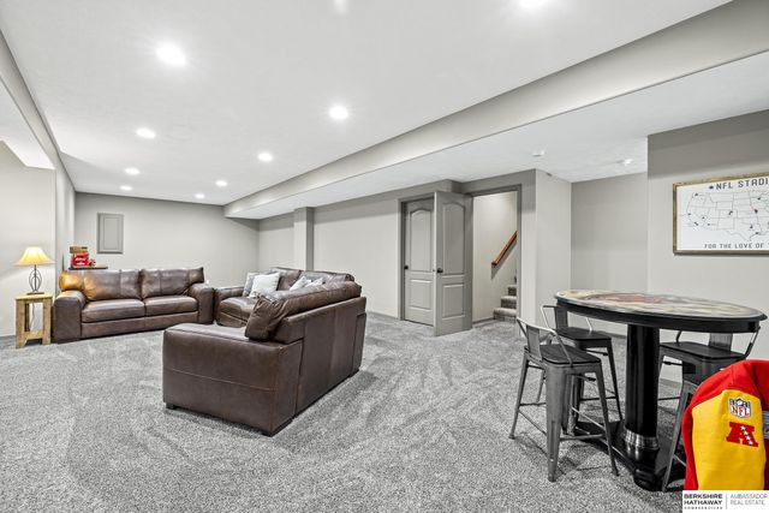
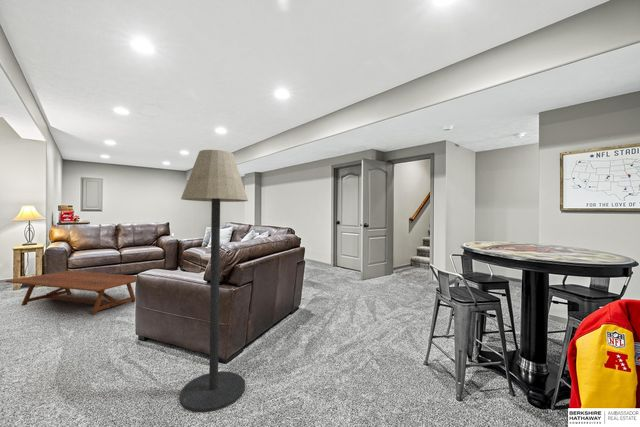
+ coffee table [5,270,137,316]
+ floor lamp [178,149,249,414]
